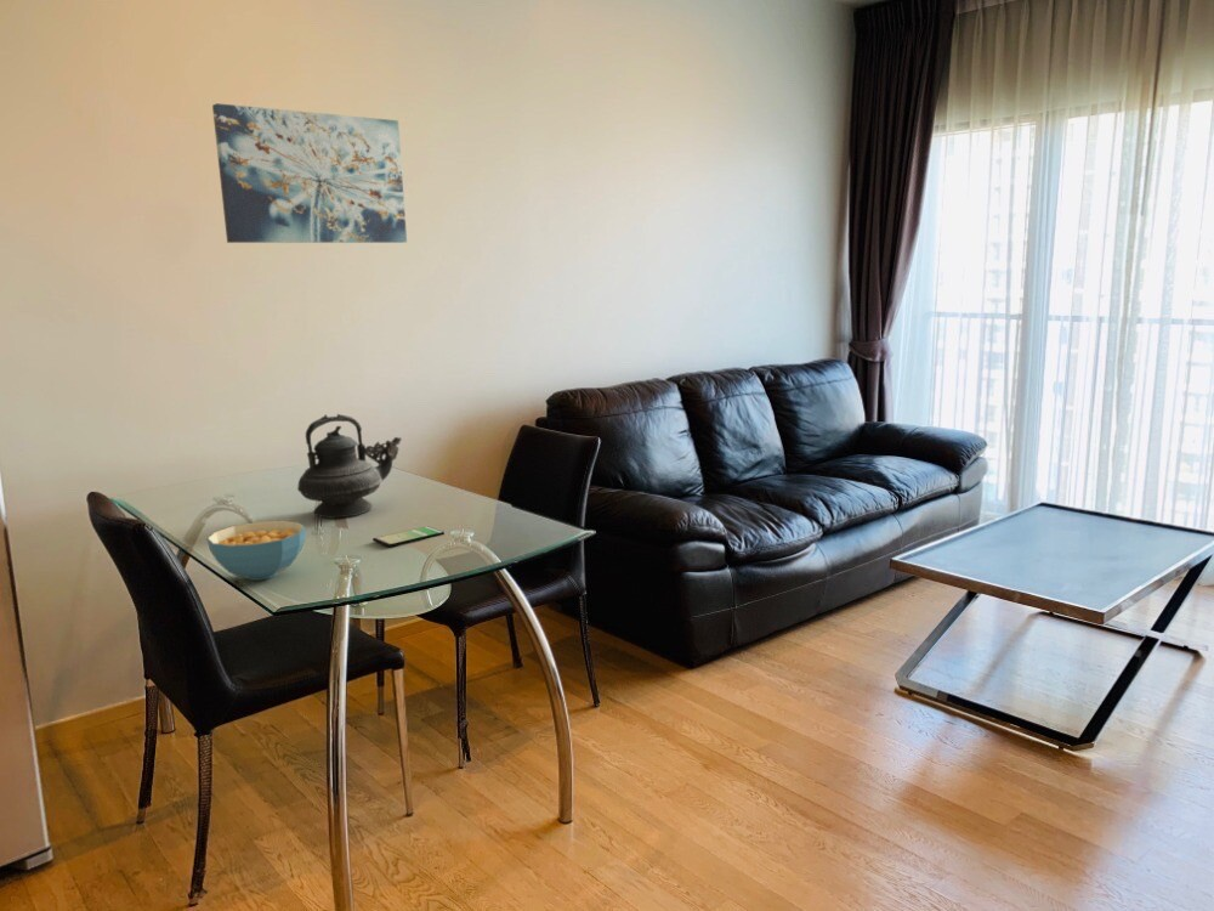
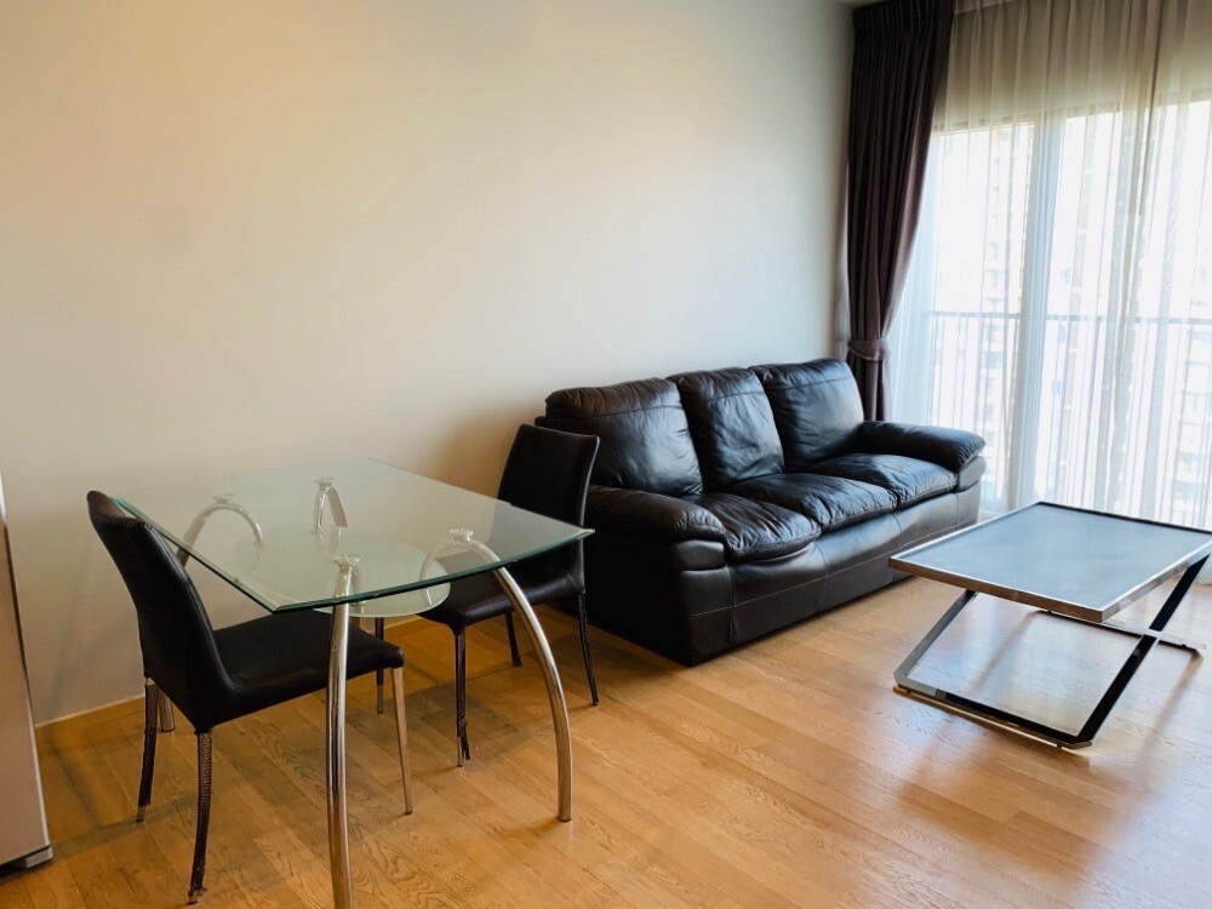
- teapot [296,413,403,519]
- smartphone [371,525,446,548]
- cereal bowl [205,520,307,582]
- wall art [211,102,408,244]
